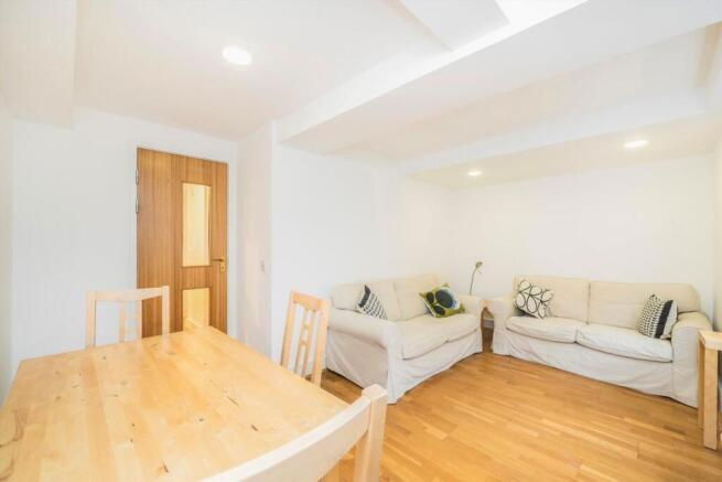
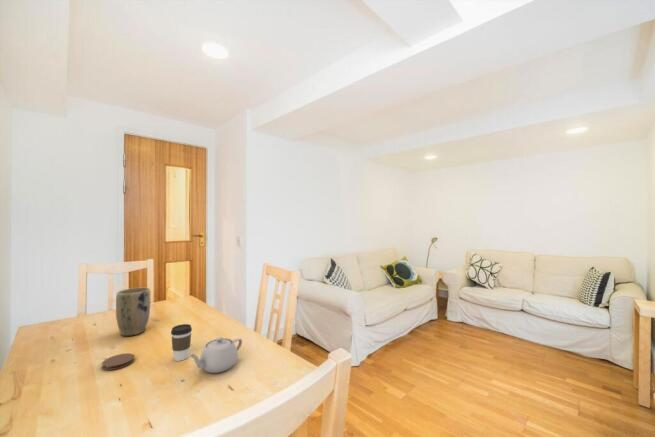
+ teapot [189,336,243,374]
+ plant pot [115,287,151,337]
+ coaster [101,352,135,371]
+ coffee cup [170,323,193,362]
